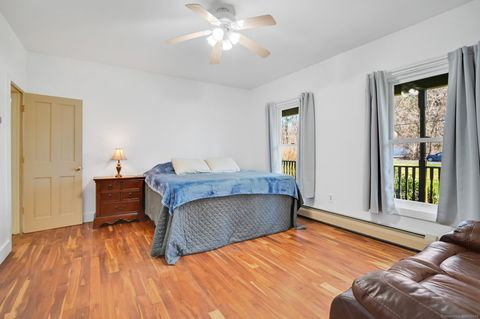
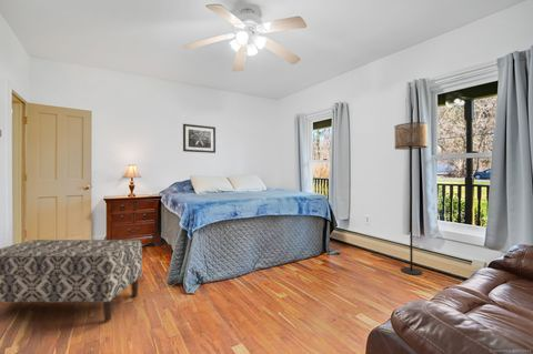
+ bench [0,239,143,322]
+ floor lamp [393,121,429,276]
+ wall art [182,123,217,154]
